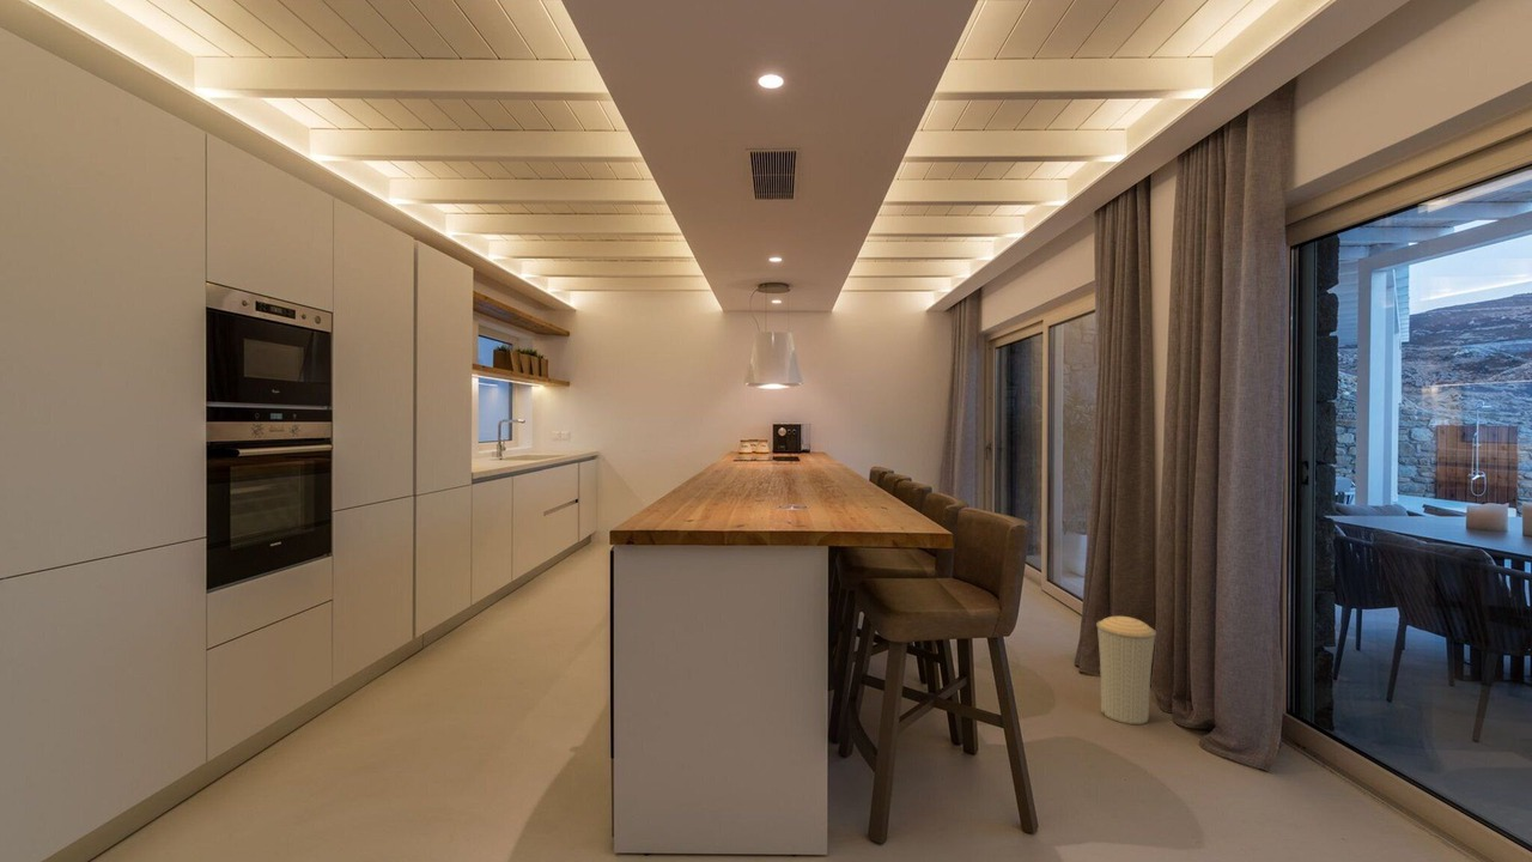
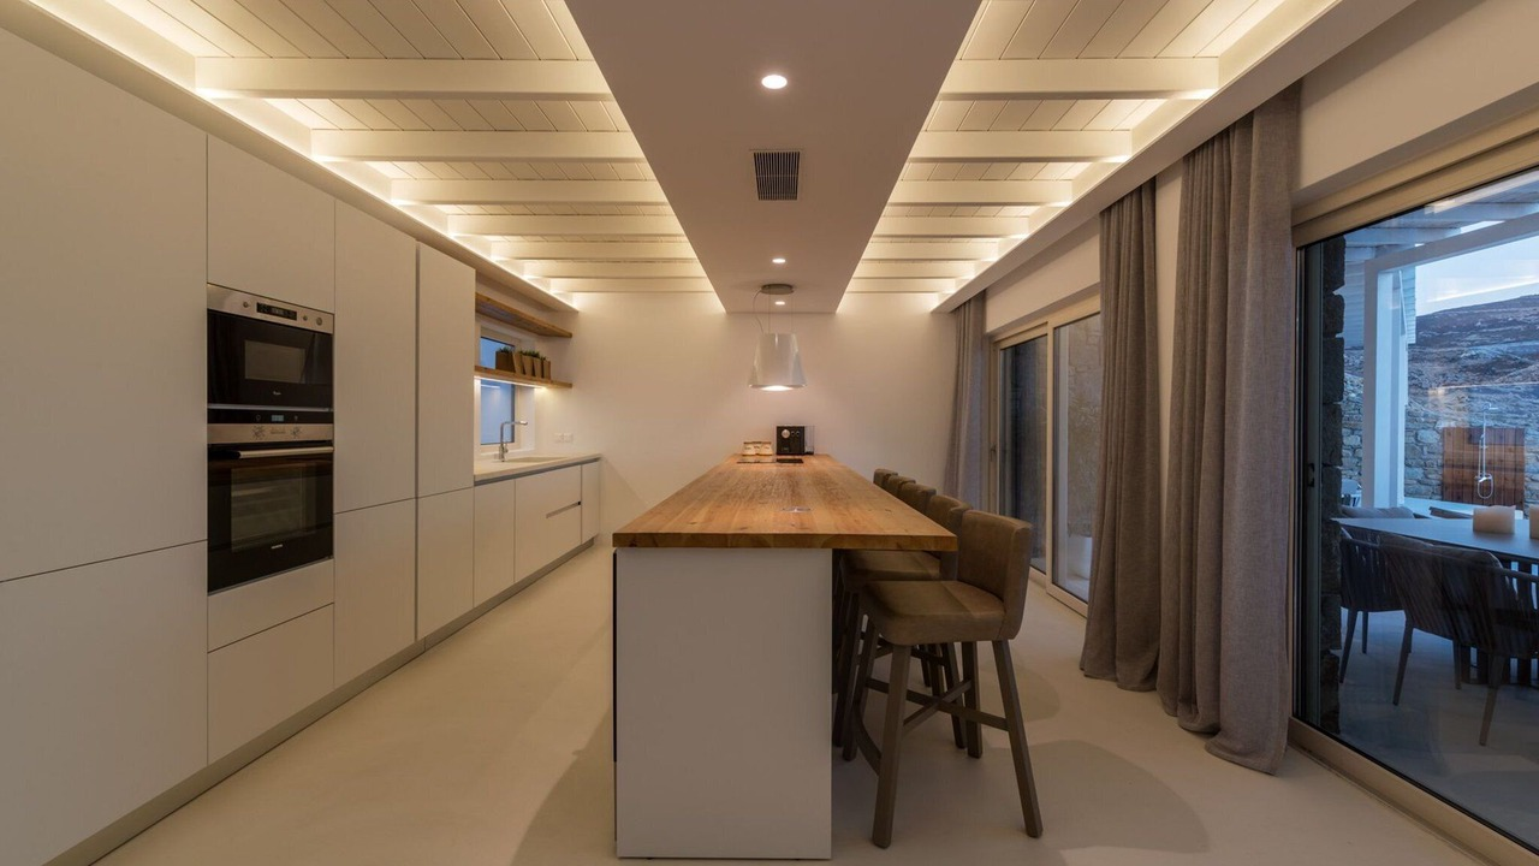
- trash can [1095,615,1157,726]
